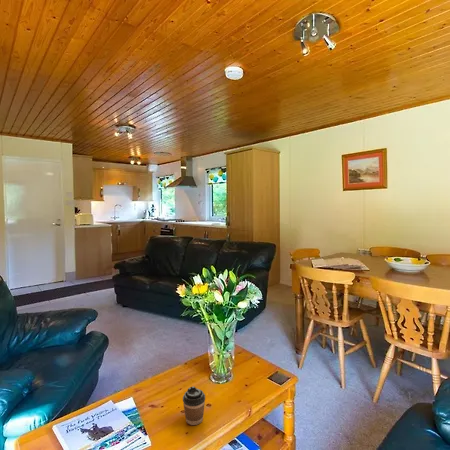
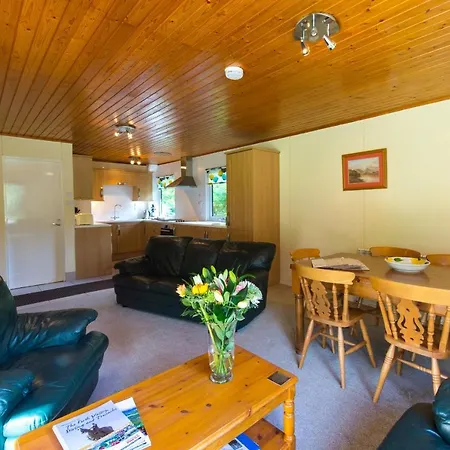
- coffee cup [182,386,206,426]
